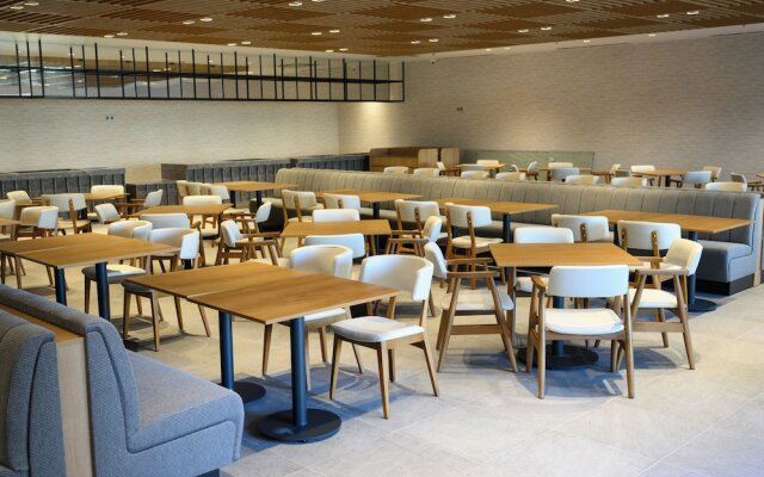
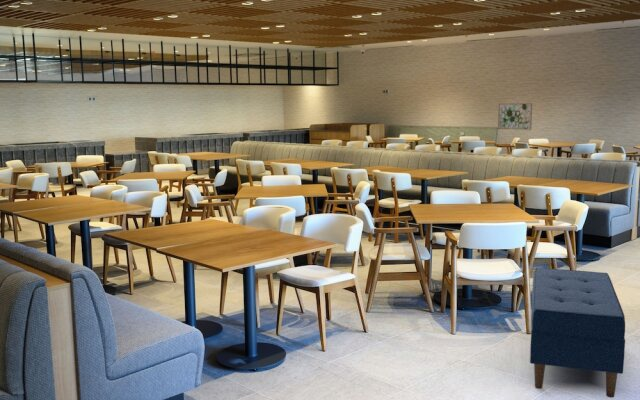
+ bench [529,267,626,399]
+ wall art [497,102,533,131]
